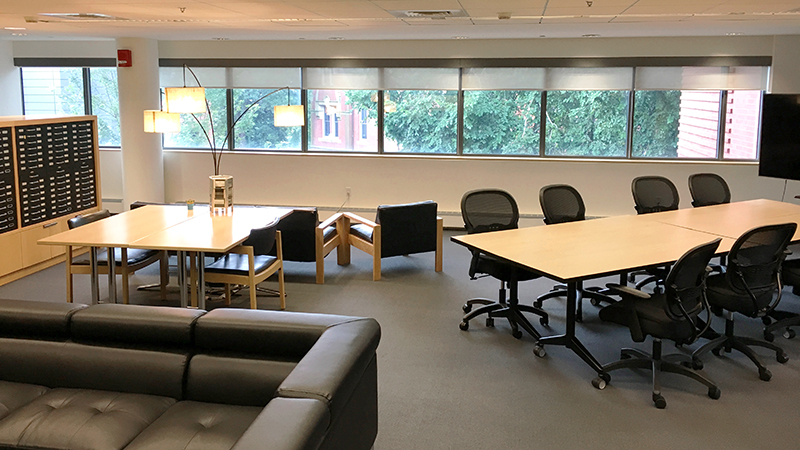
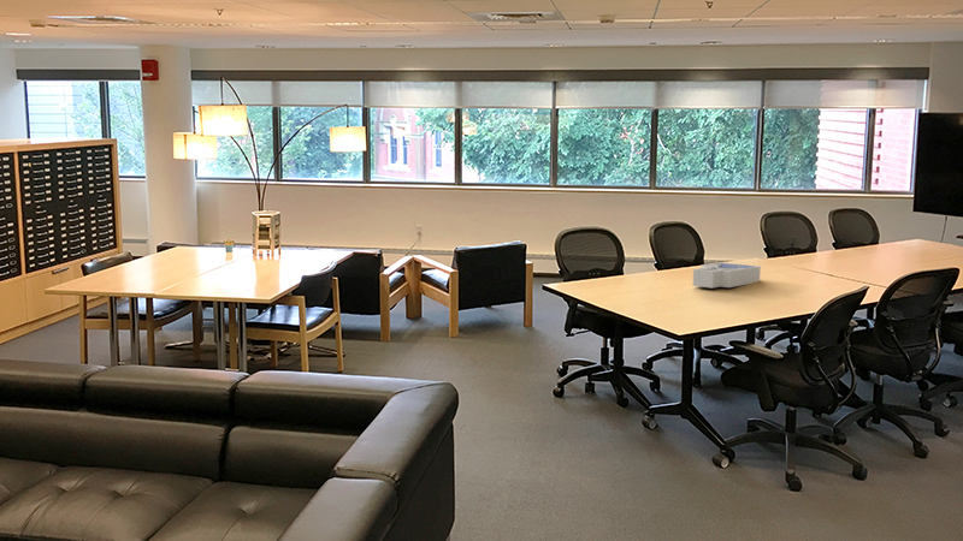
+ desk organizer [692,261,762,289]
